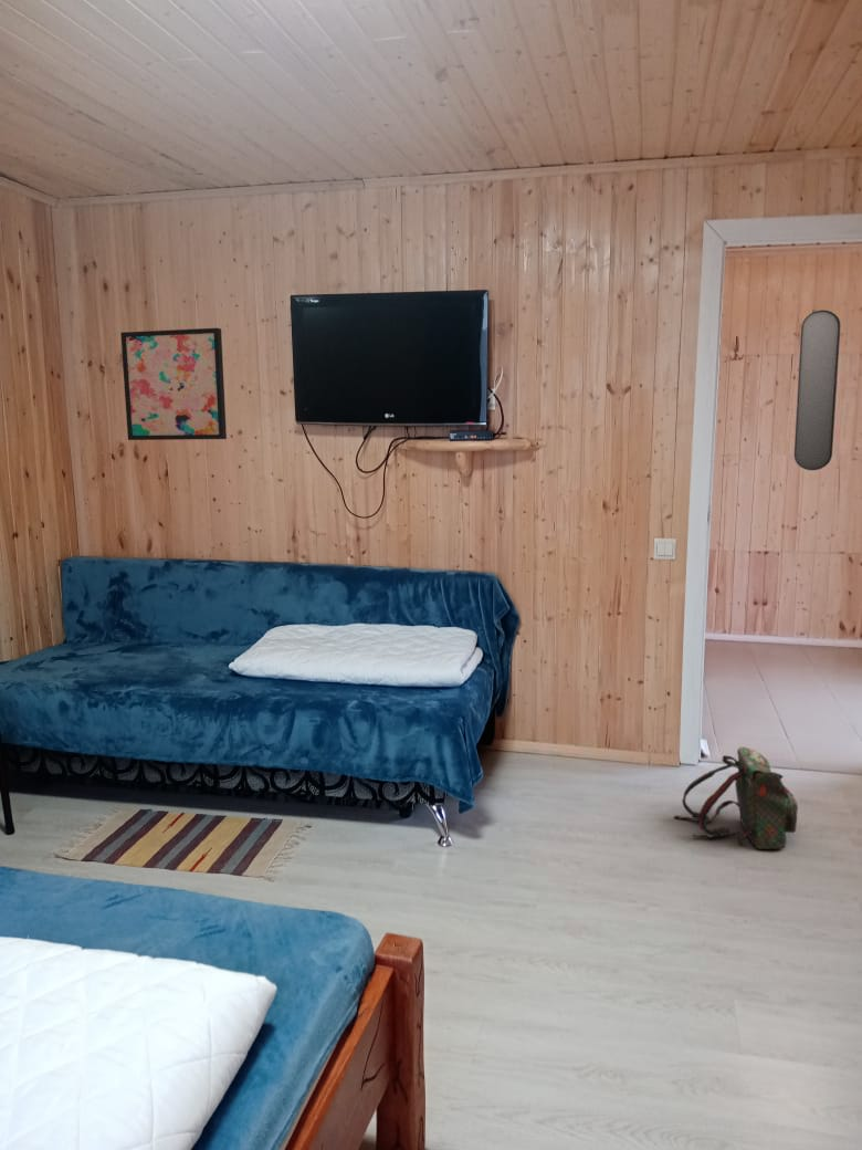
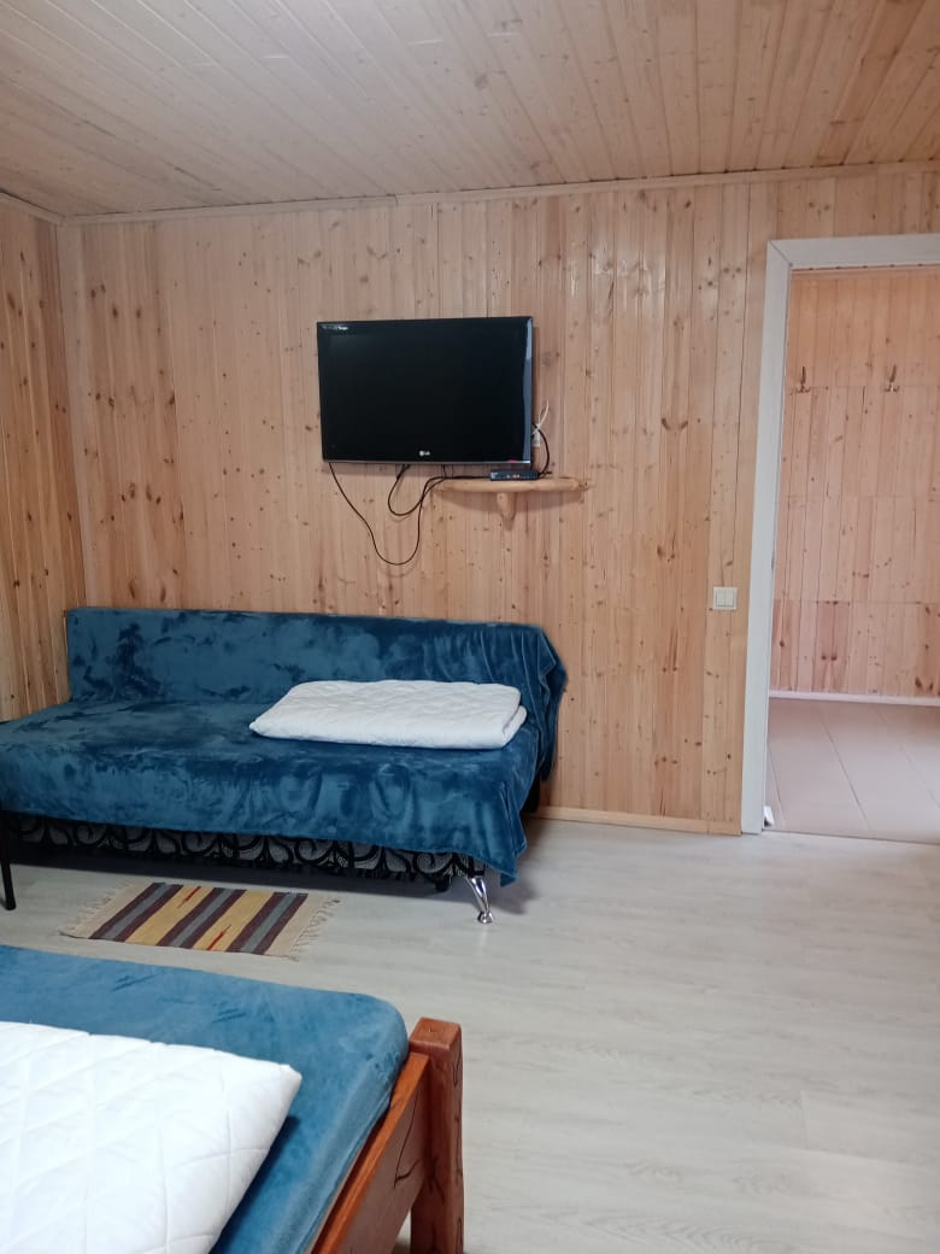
- backpack [673,746,799,850]
- home mirror [792,309,841,471]
- wall art [119,327,228,441]
